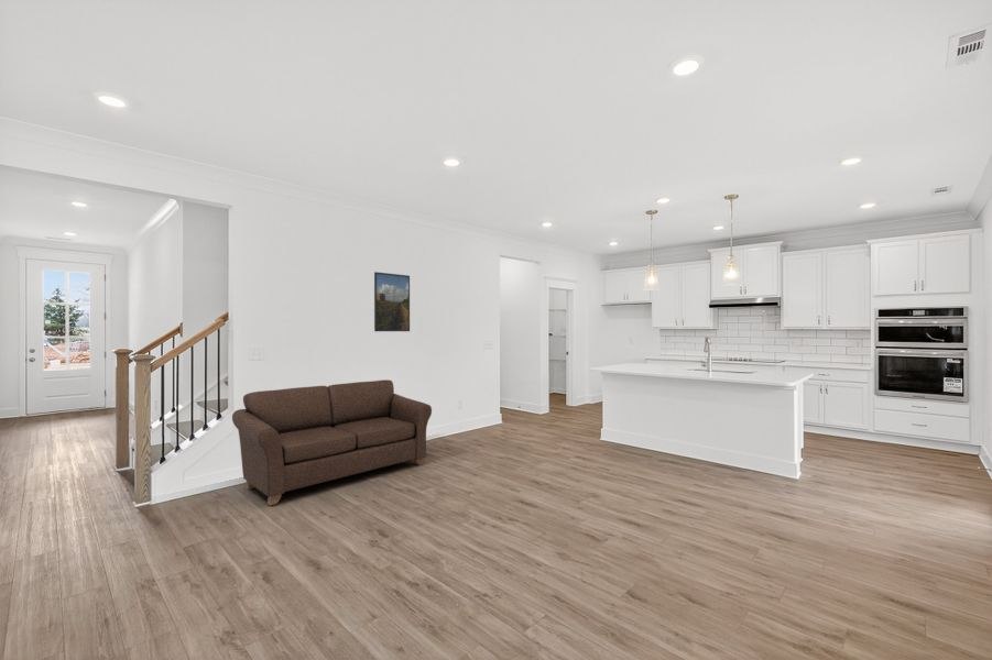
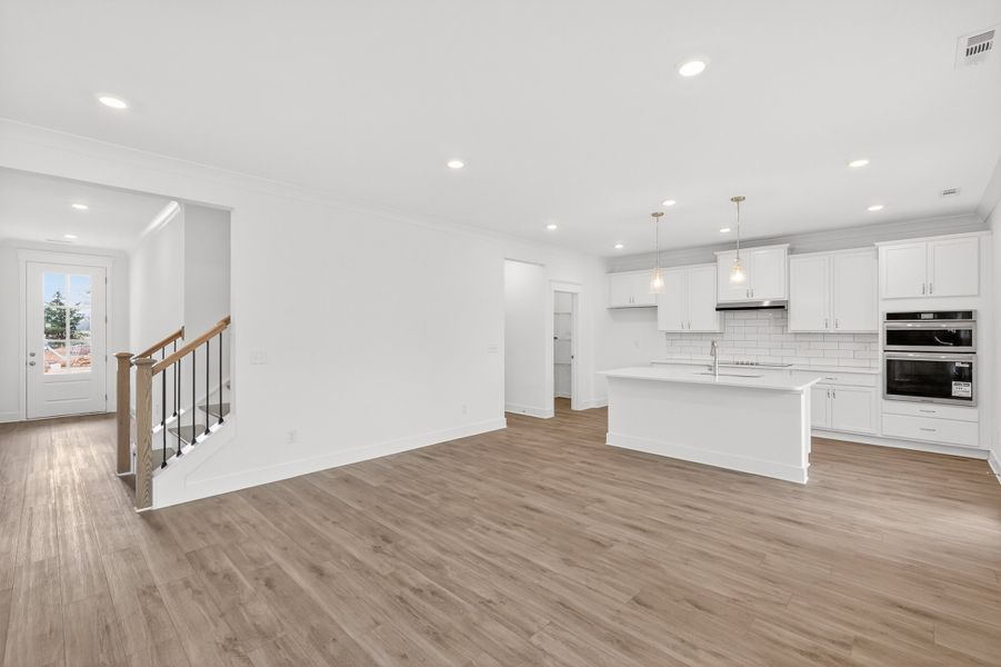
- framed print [373,271,411,332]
- sofa [231,378,433,506]
